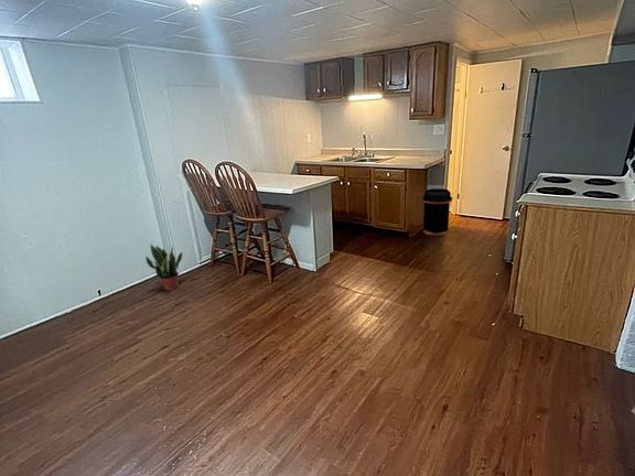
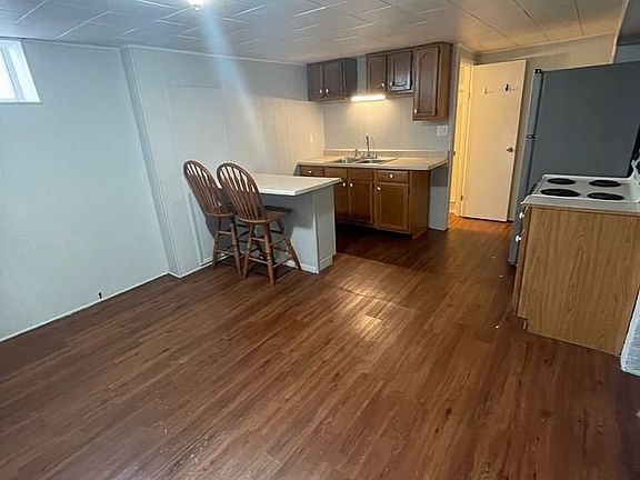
- potted plant [144,242,183,291]
- trash can [421,187,453,237]
